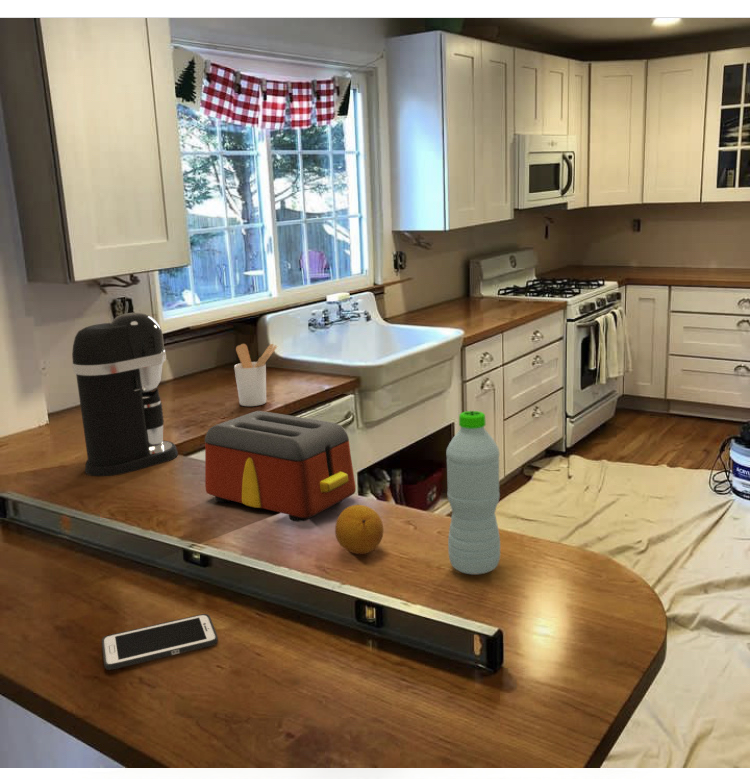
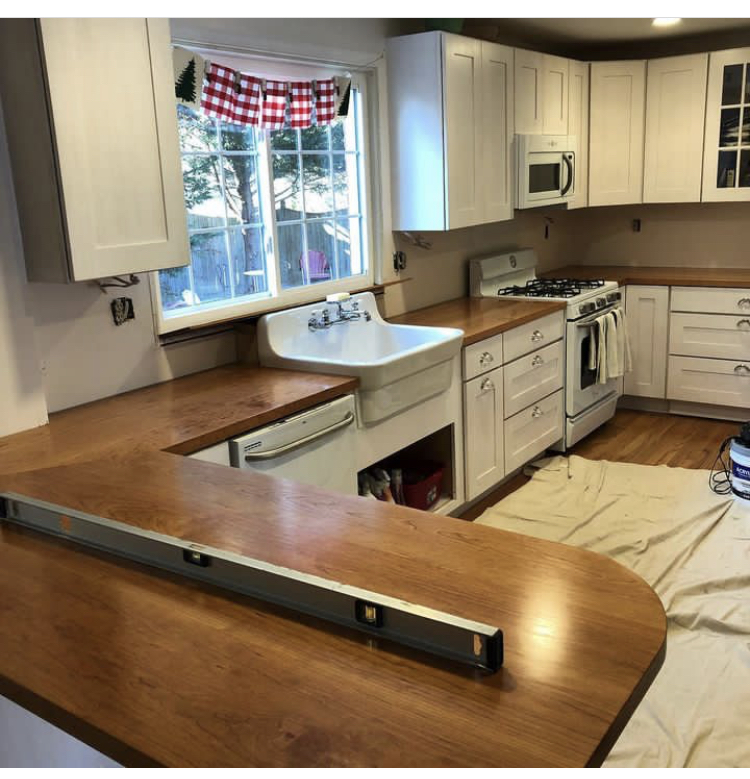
- fruit [334,504,384,555]
- utensil holder [233,343,278,407]
- toaster [204,410,357,523]
- coffee maker [71,312,179,477]
- cell phone [101,613,219,671]
- water bottle [445,410,501,575]
